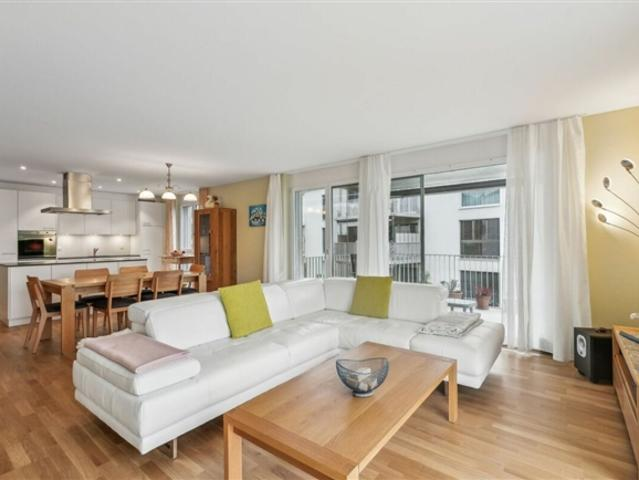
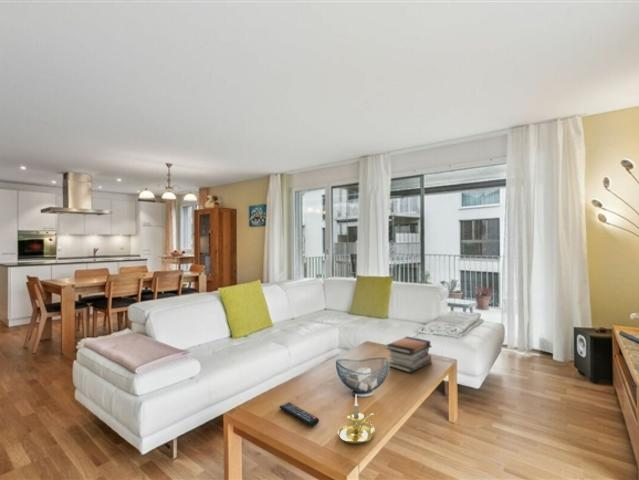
+ candle holder [337,395,375,445]
+ book stack [385,335,433,374]
+ remote control [279,402,320,427]
